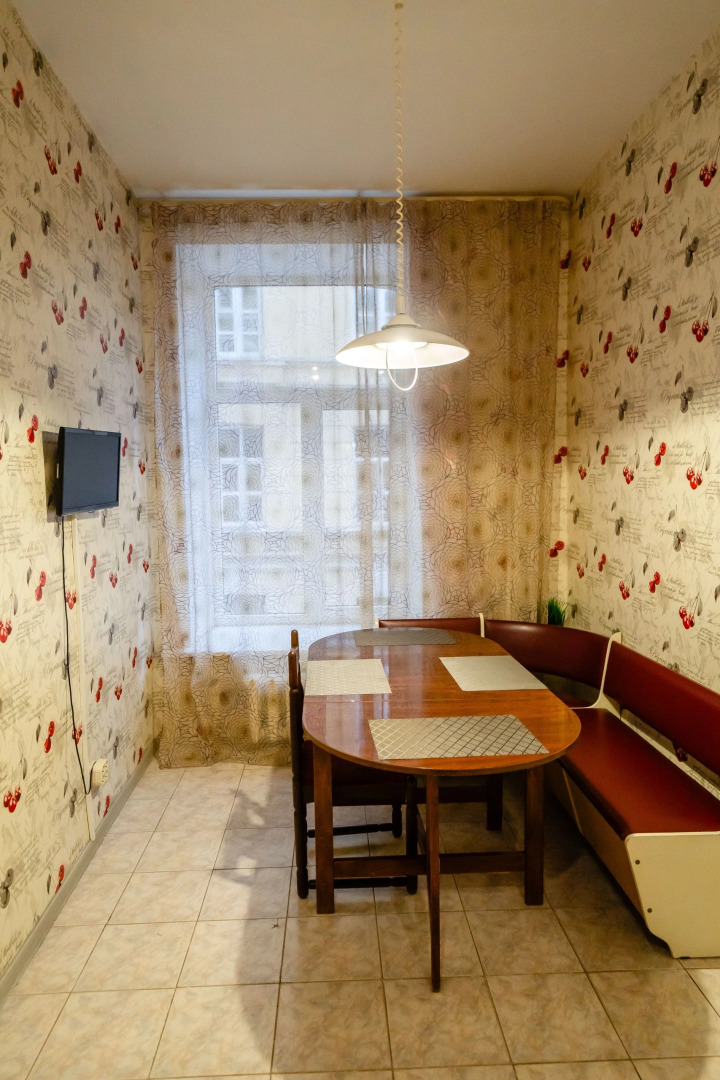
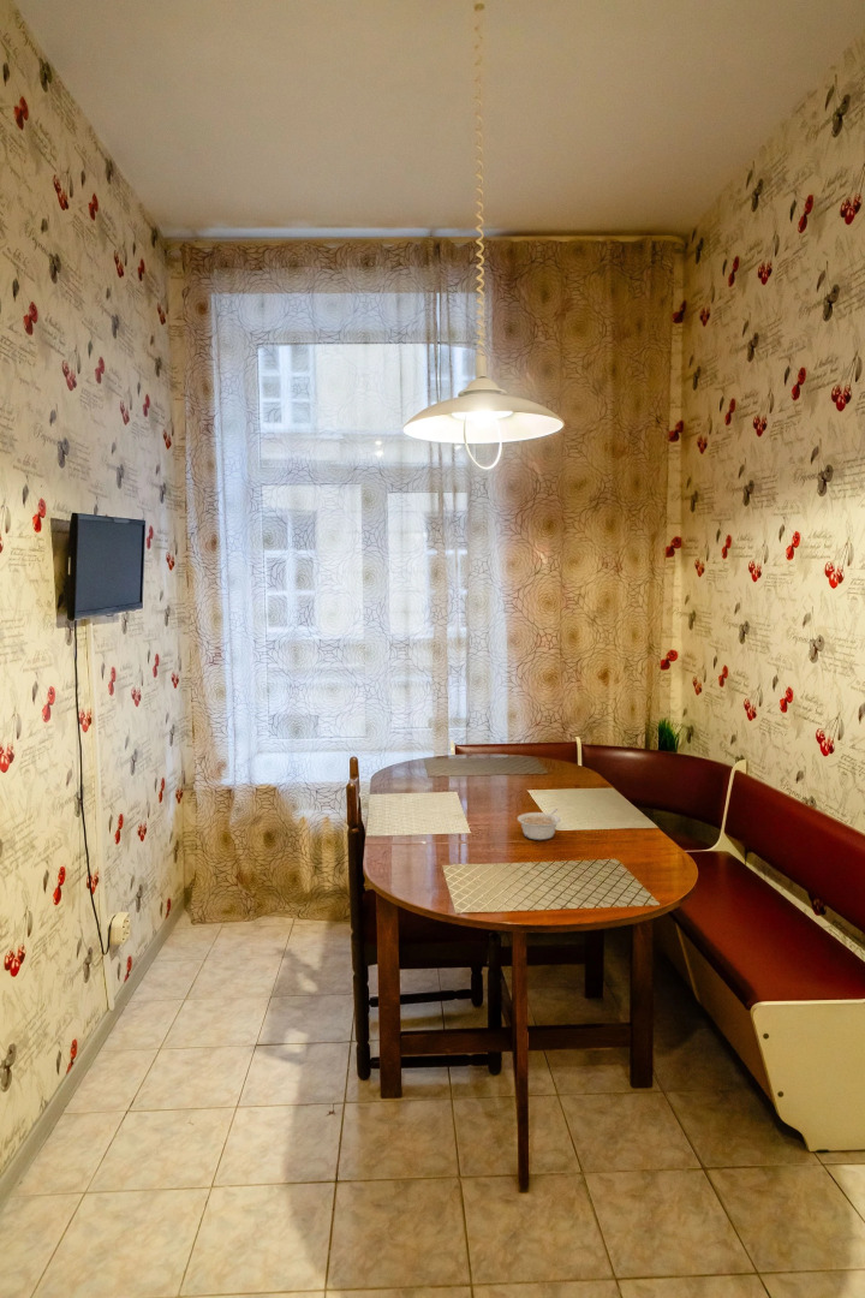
+ legume [517,808,561,841]
